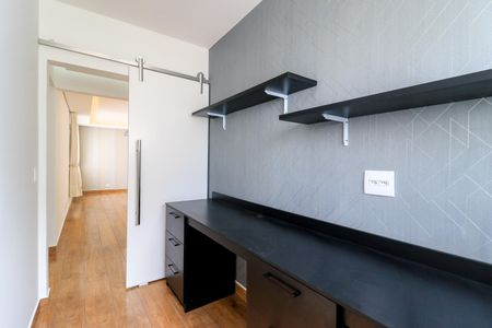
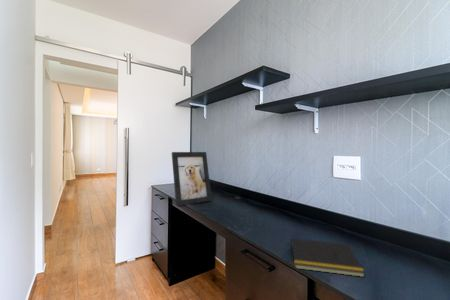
+ notepad [289,237,366,278]
+ picture frame [171,151,213,207]
